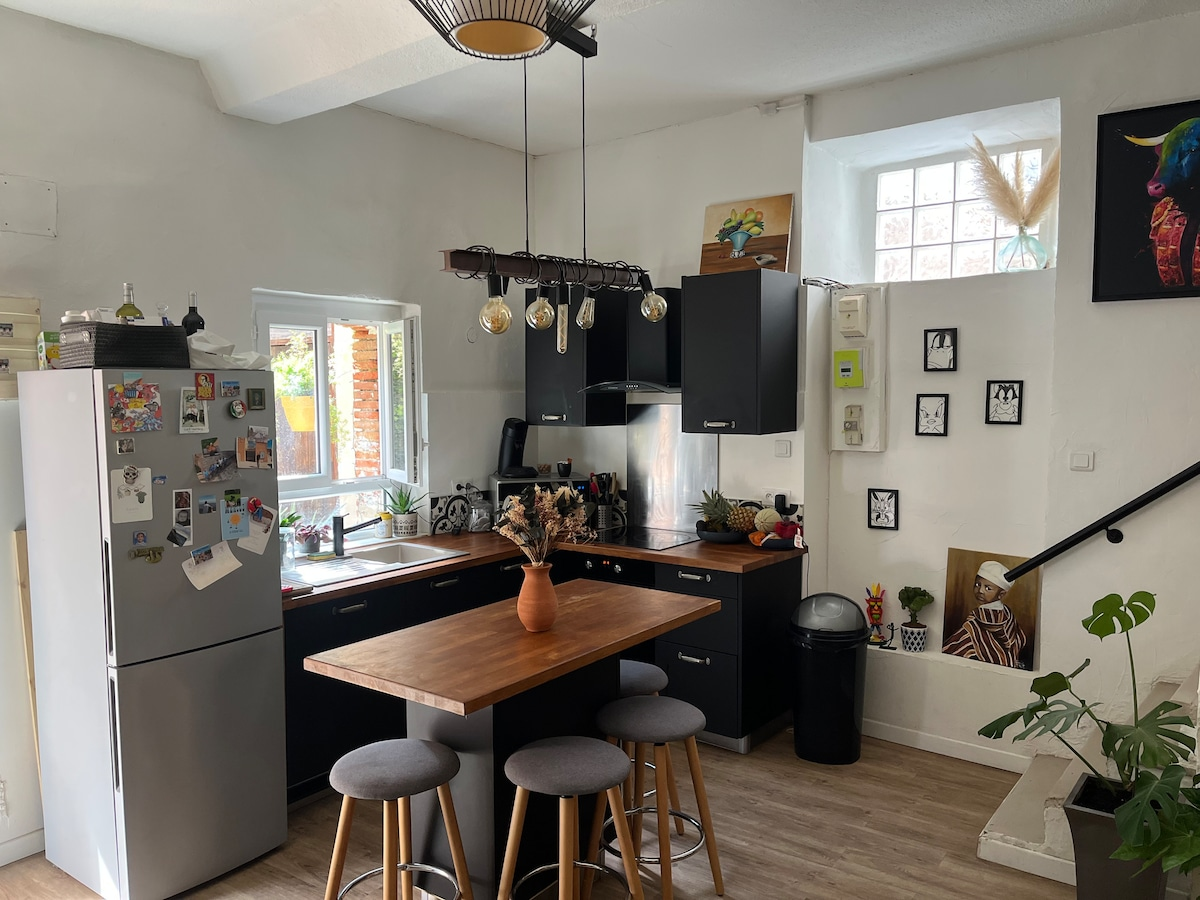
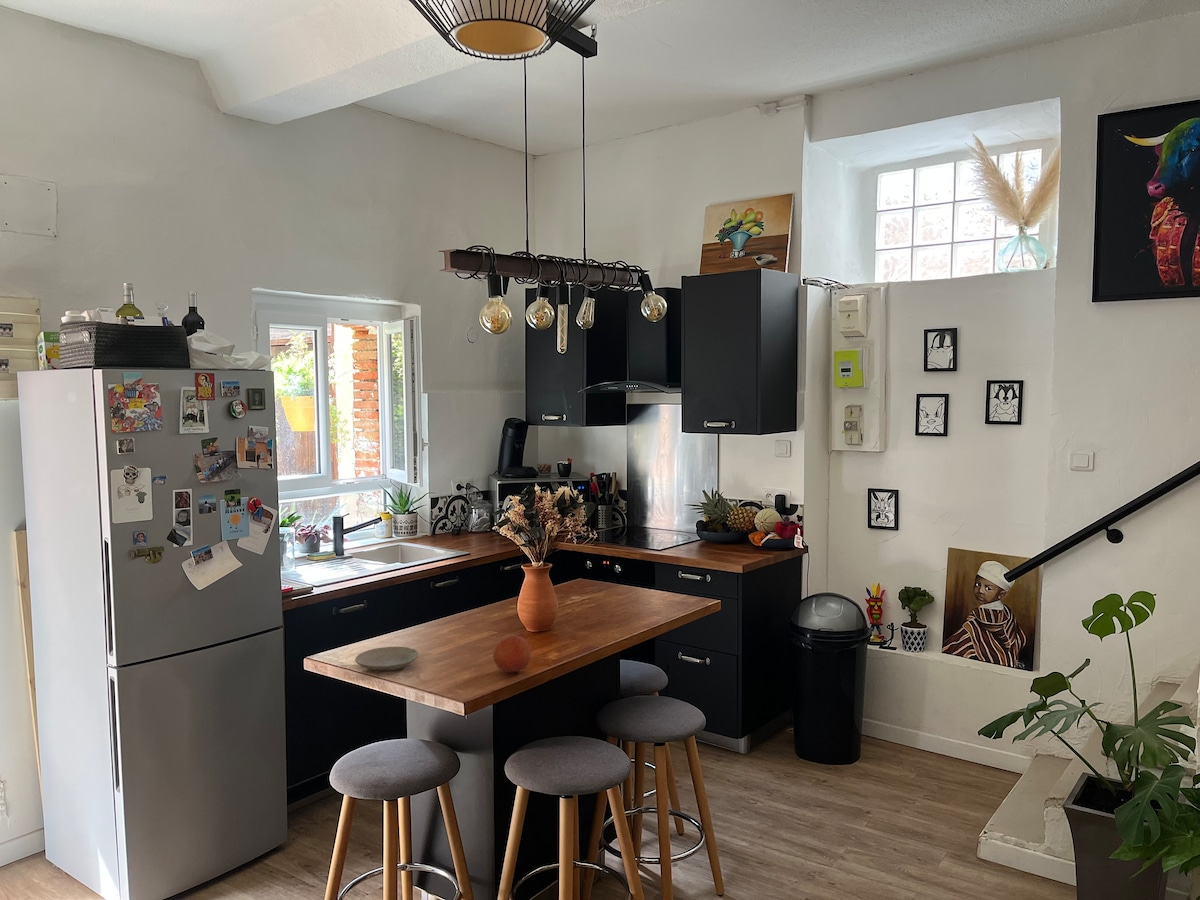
+ fruit [492,633,532,673]
+ plate [354,646,420,671]
